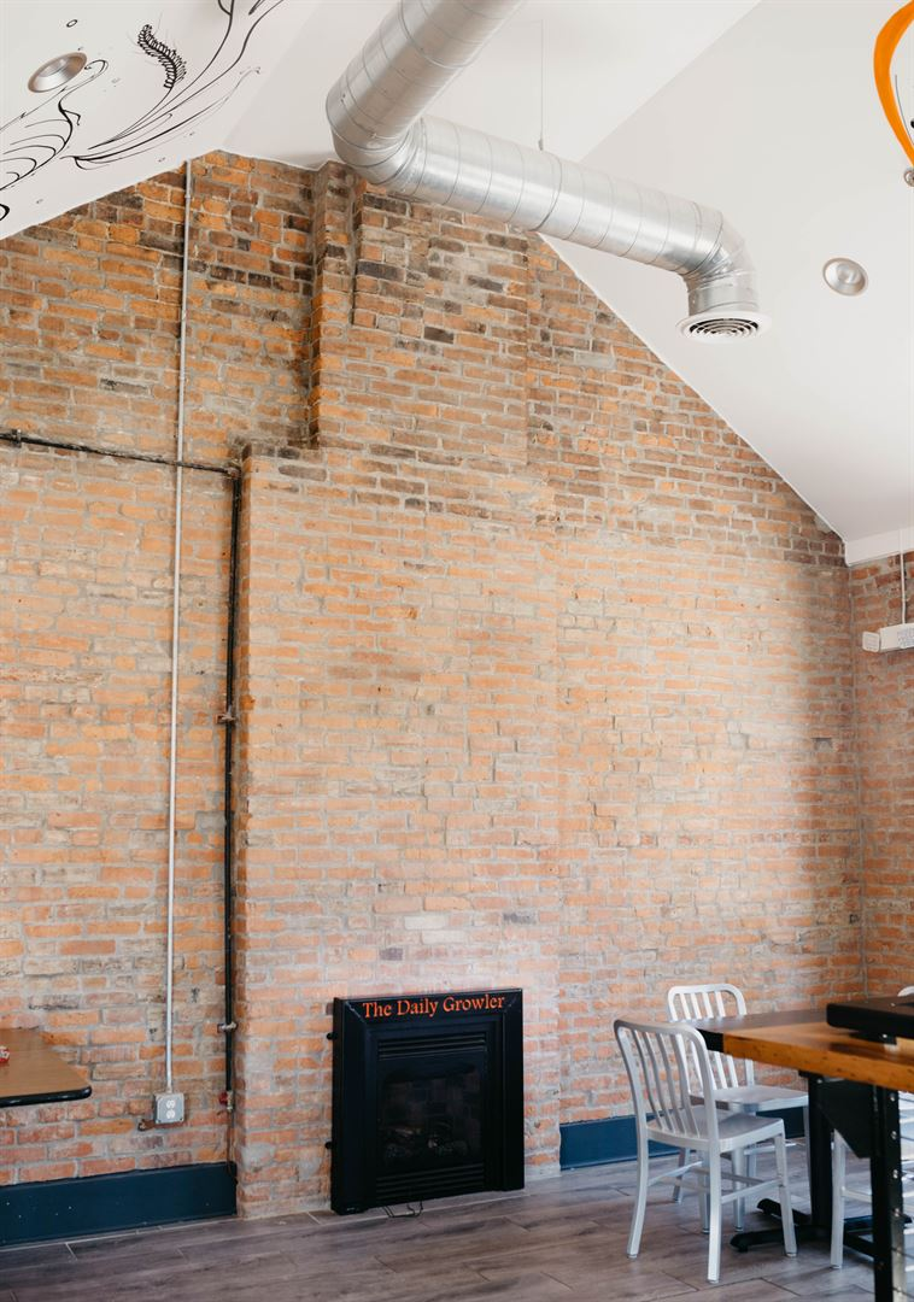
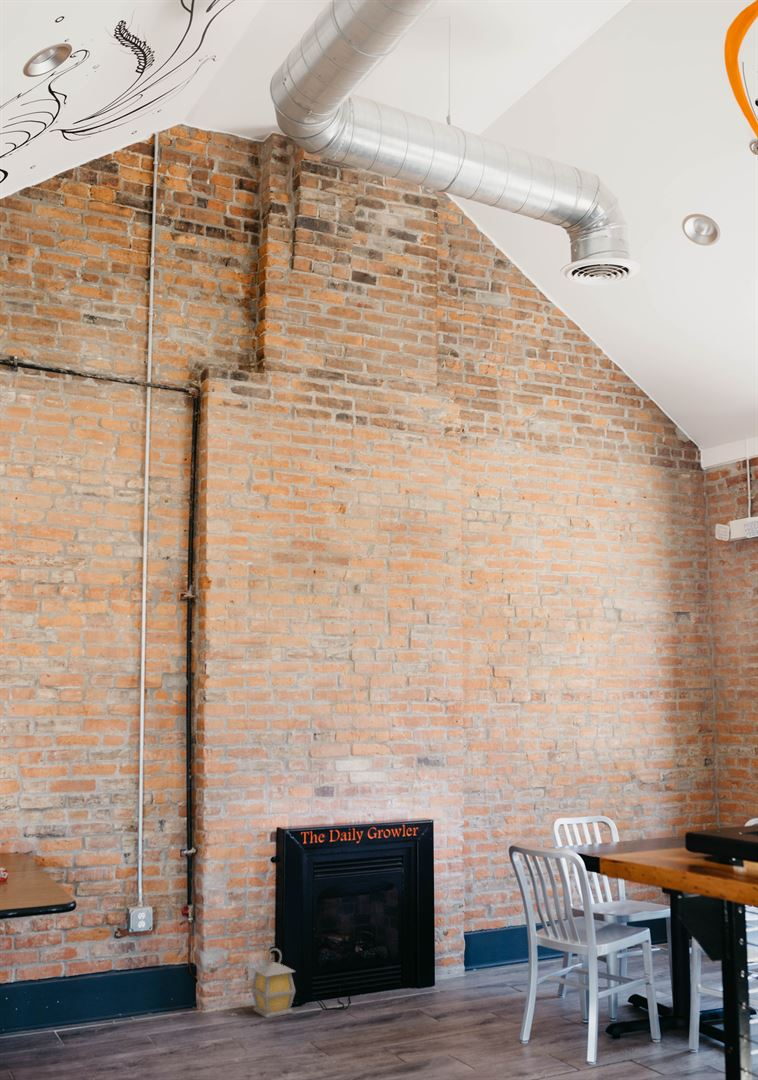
+ lantern [250,947,297,1019]
